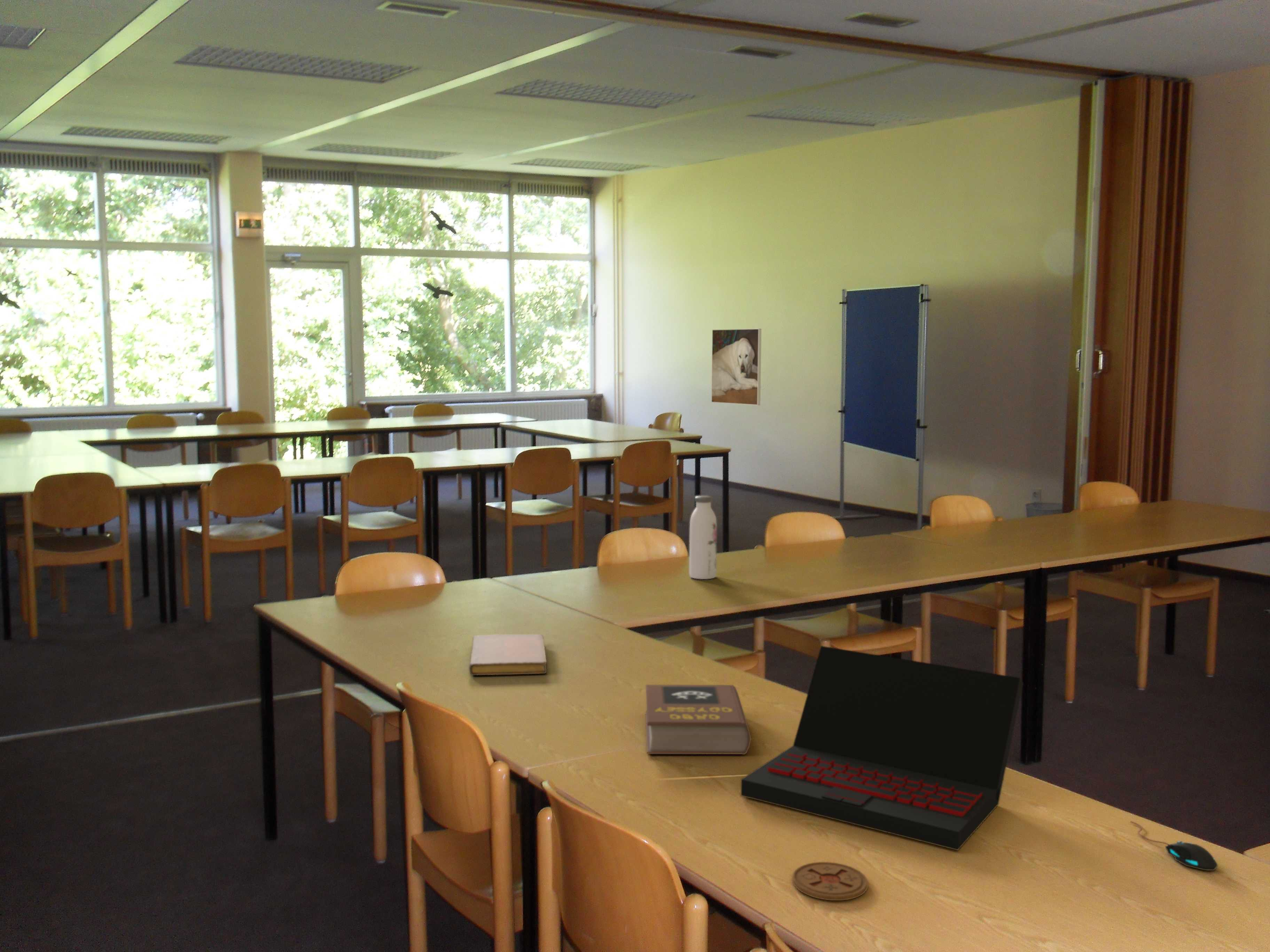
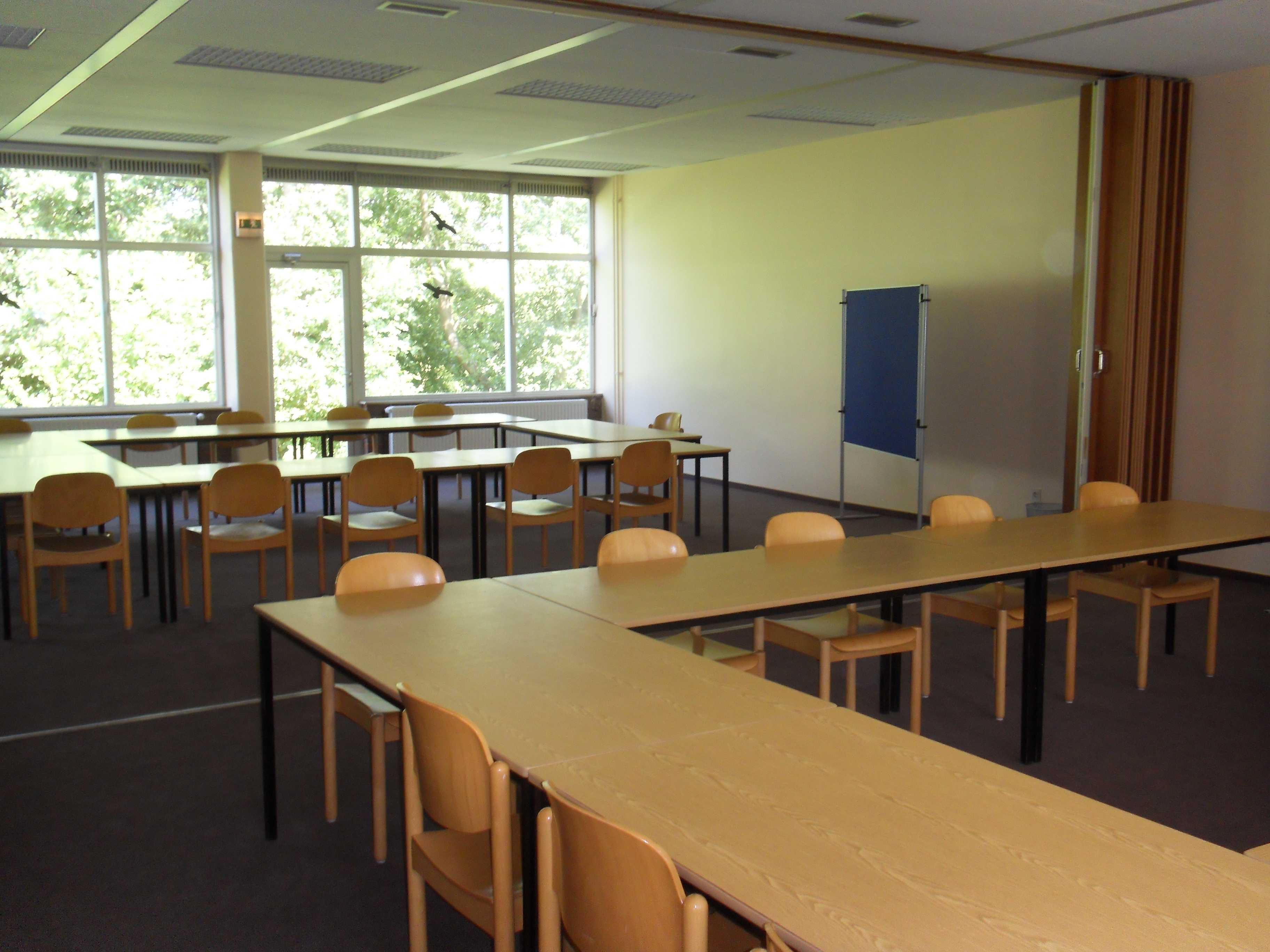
- coaster [792,862,868,901]
- laptop [740,645,1024,851]
- water bottle [689,495,717,580]
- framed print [711,328,762,406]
- mouse [1130,821,1218,871]
- notebook [469,634,547,676]
- book [645,684,752,755]
